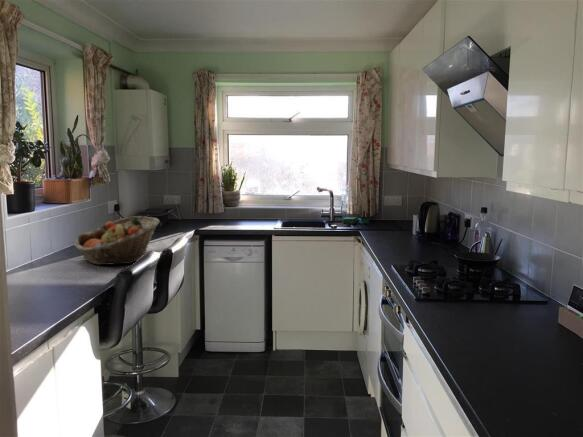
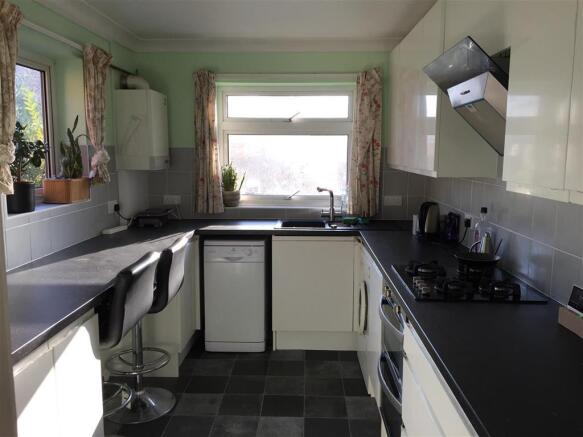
- fruit basket [73,215,160,266]
